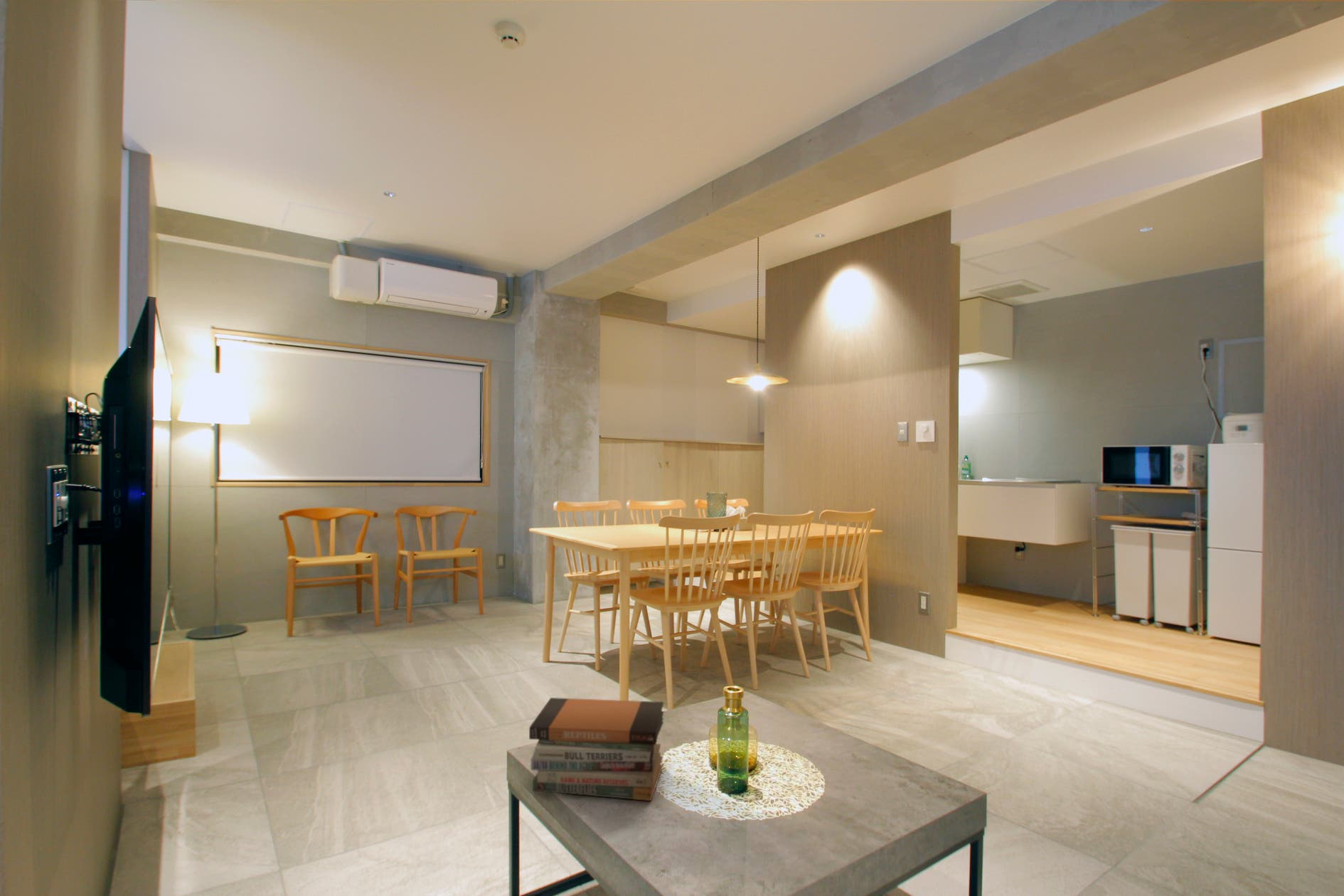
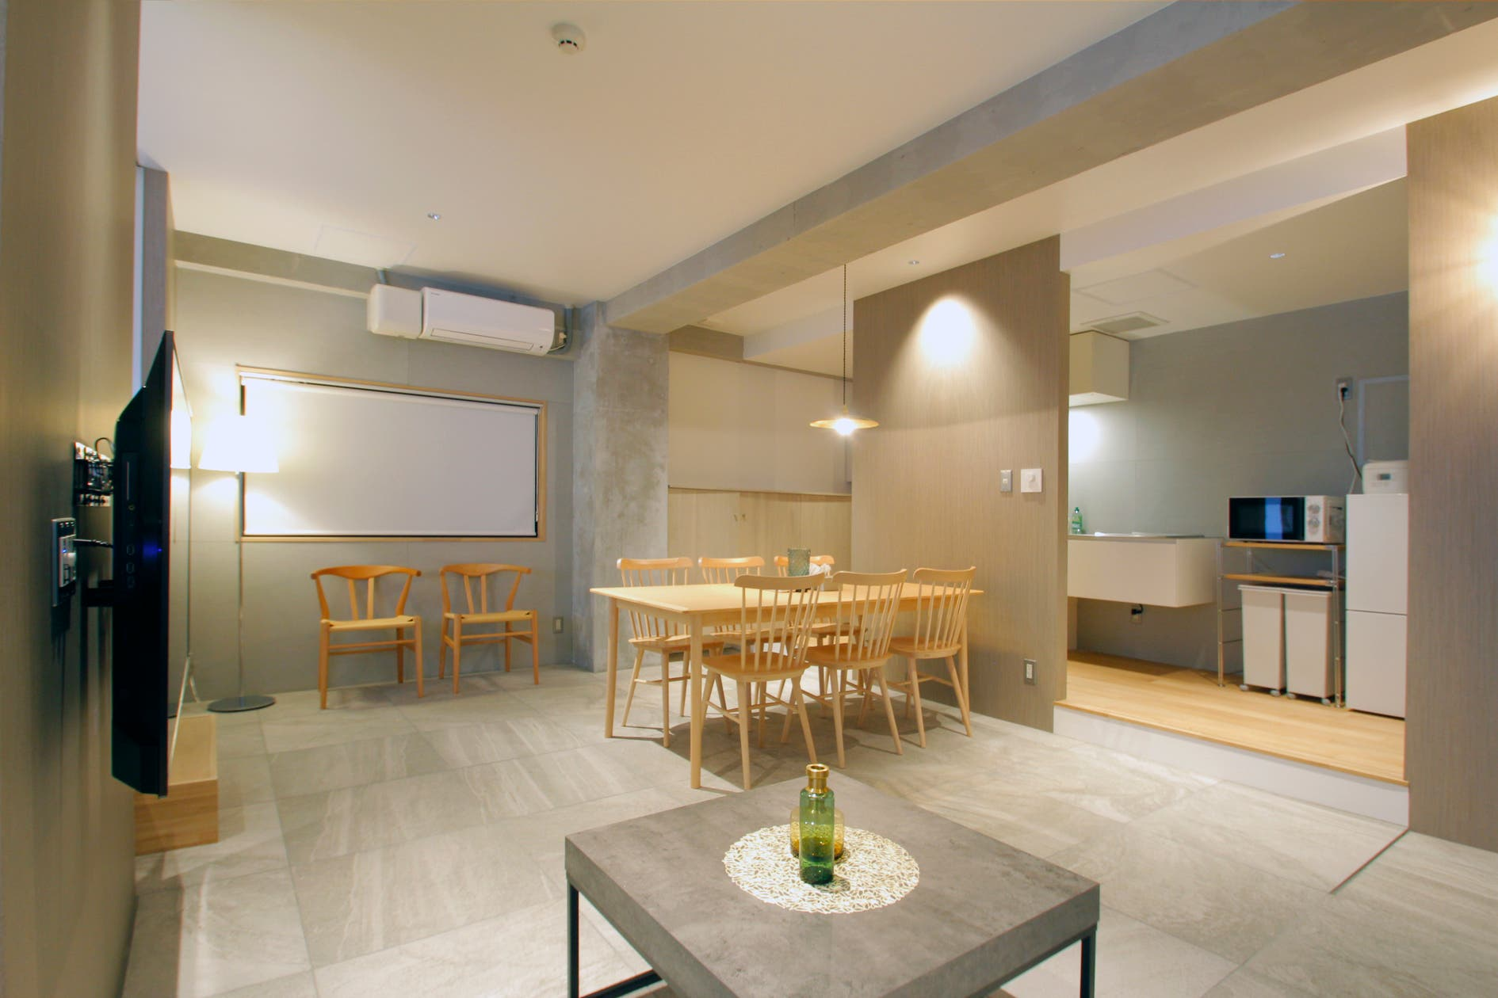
- book stack [528,697,664,801]
